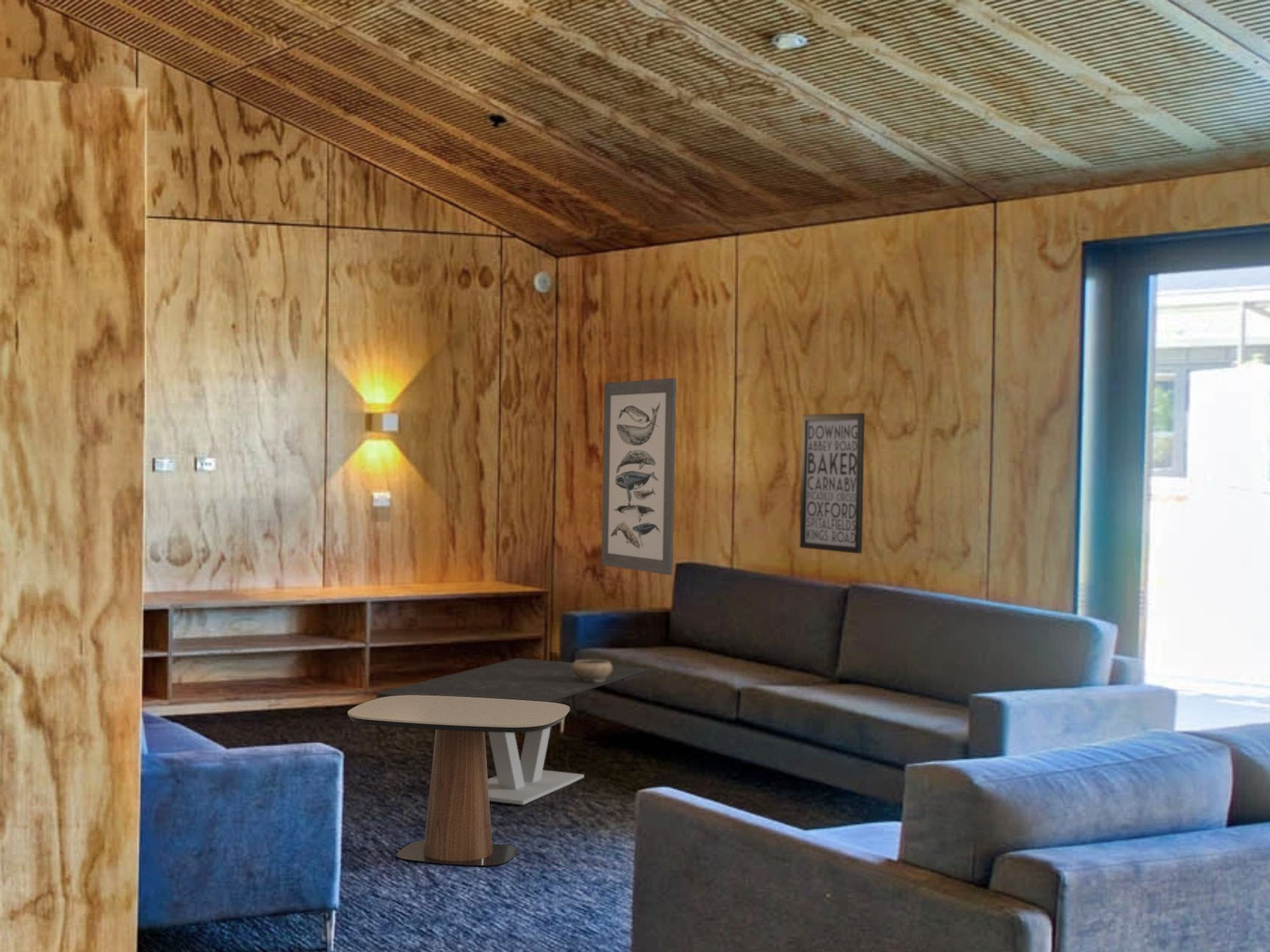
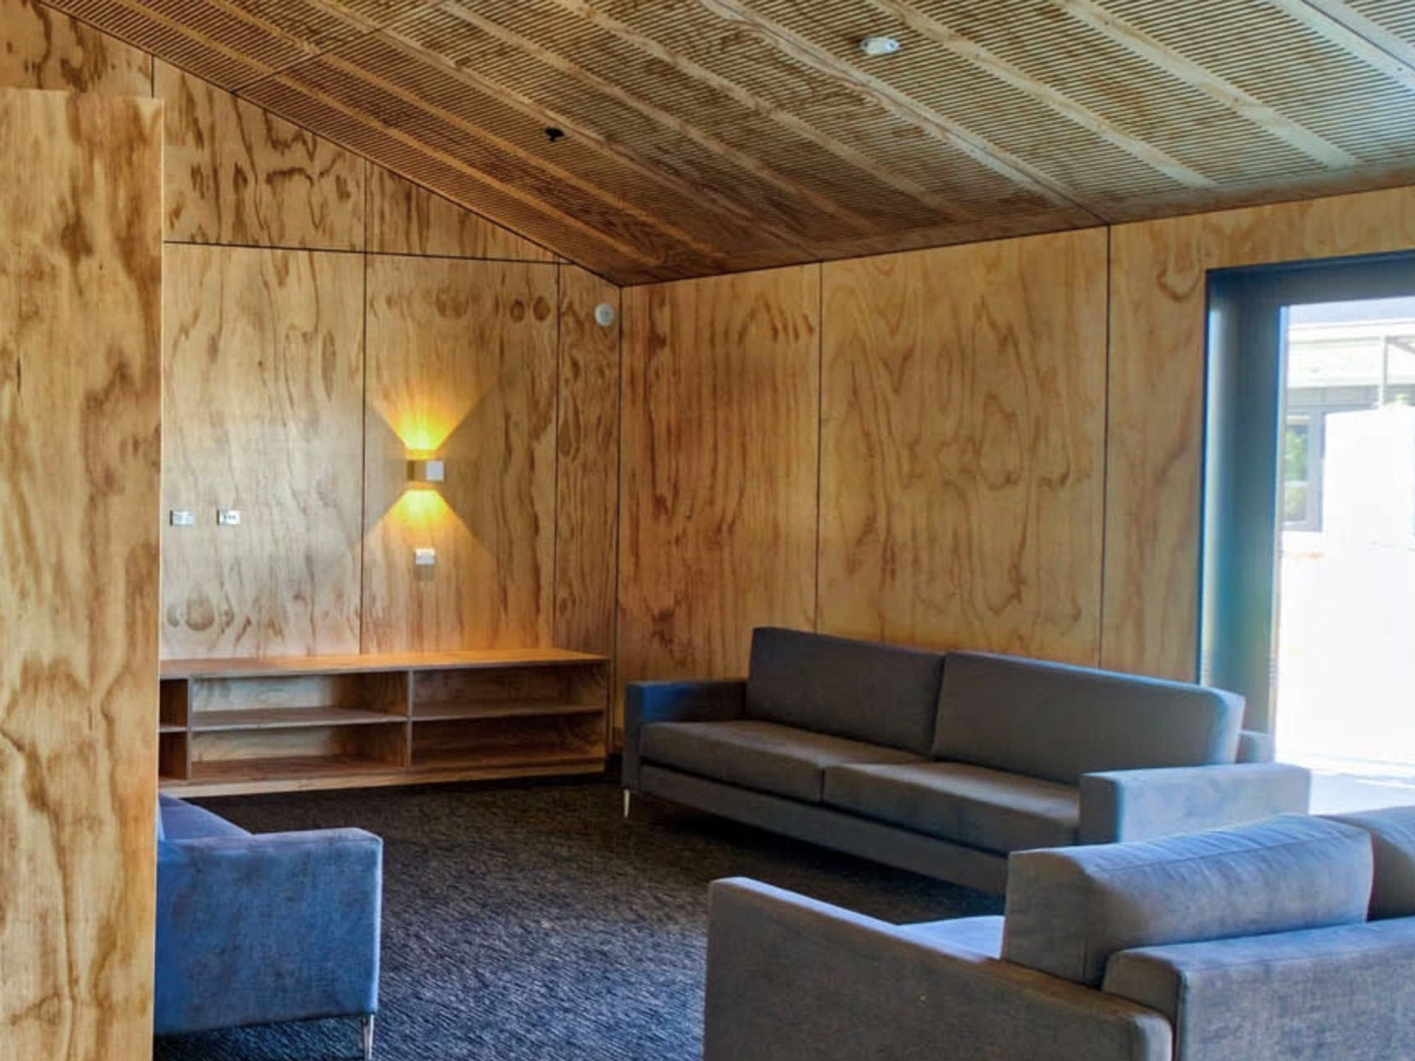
- wall art [799,413,866,554]
- wall art [601,378,677,576]
- ceramic bowl [572,659,613,682]
- coffee table [375,658,652,805]
- side table [347,695,570,866]
